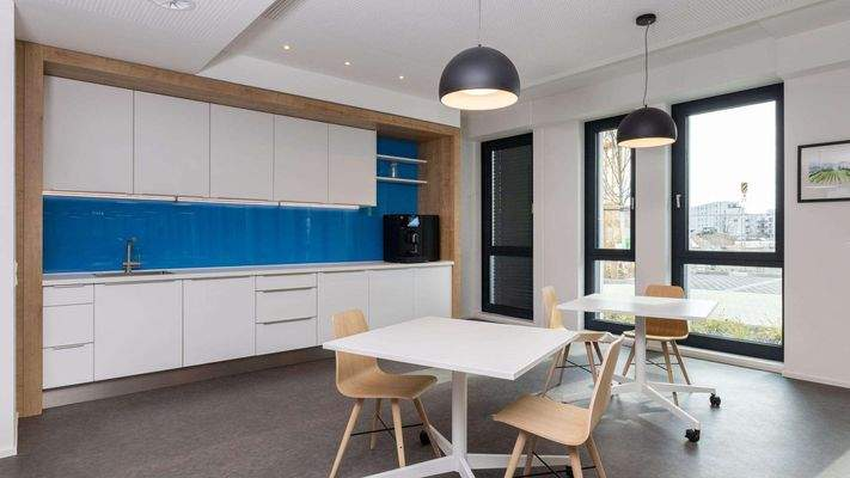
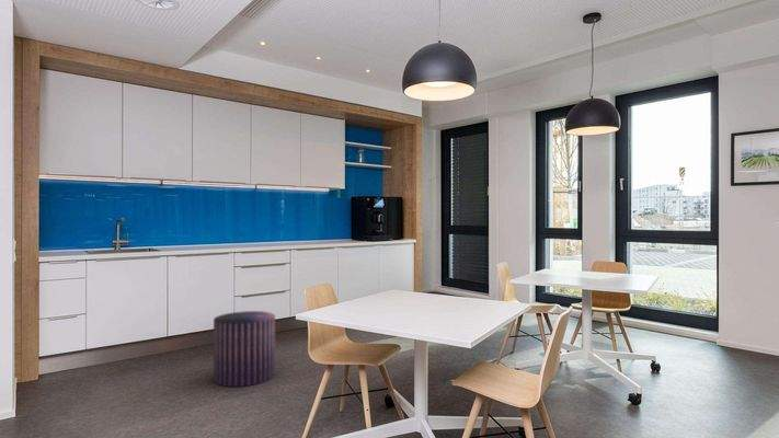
+ stool [213,310,276,388]
